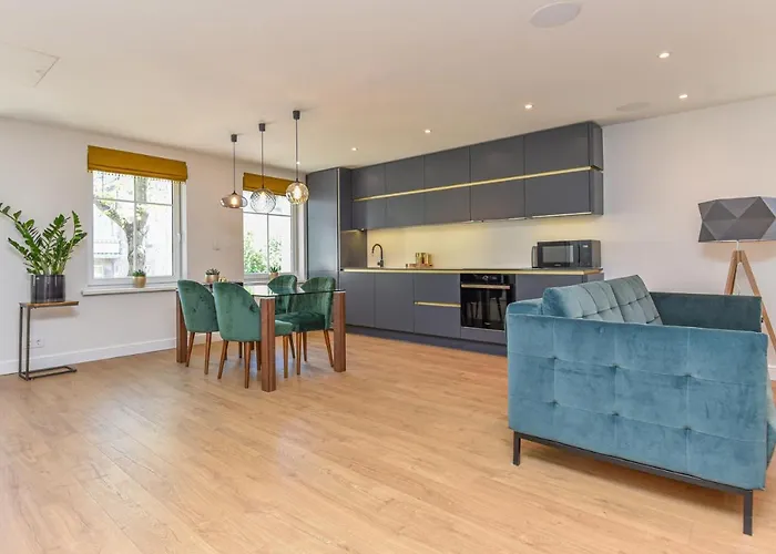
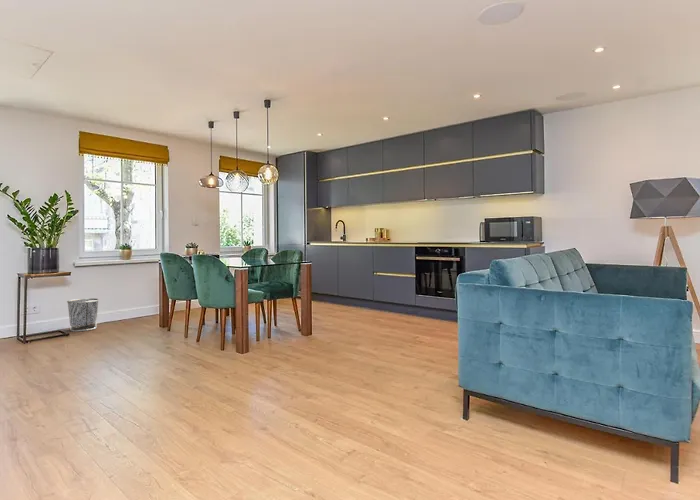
+ waste bin [66,297,100,332]
